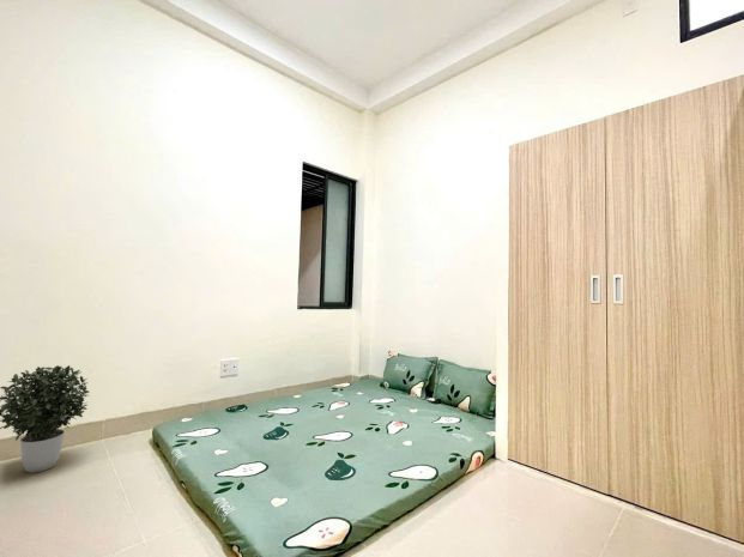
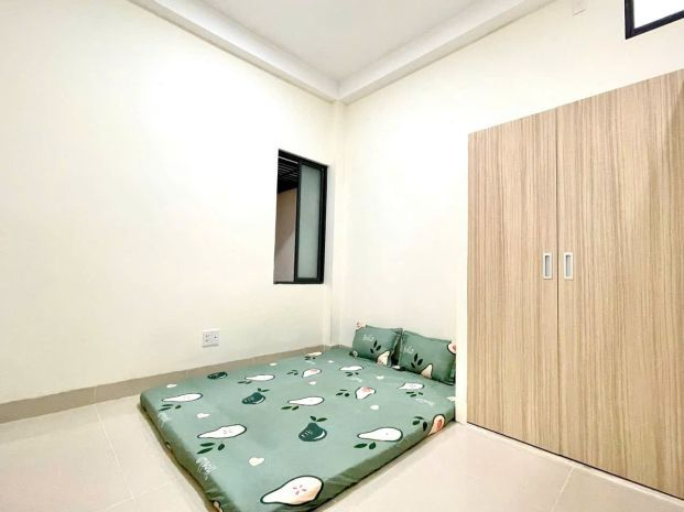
- potted plant [0,364,91,474]
